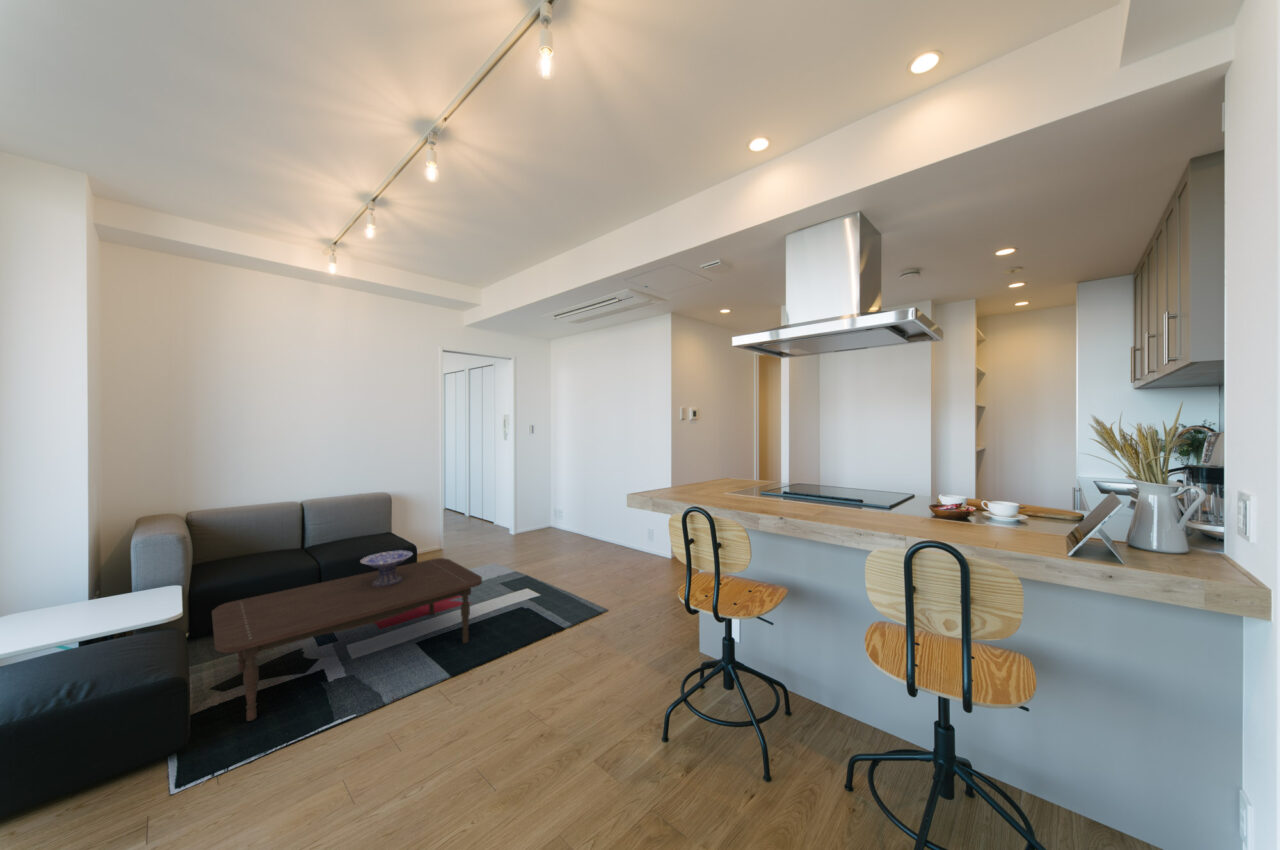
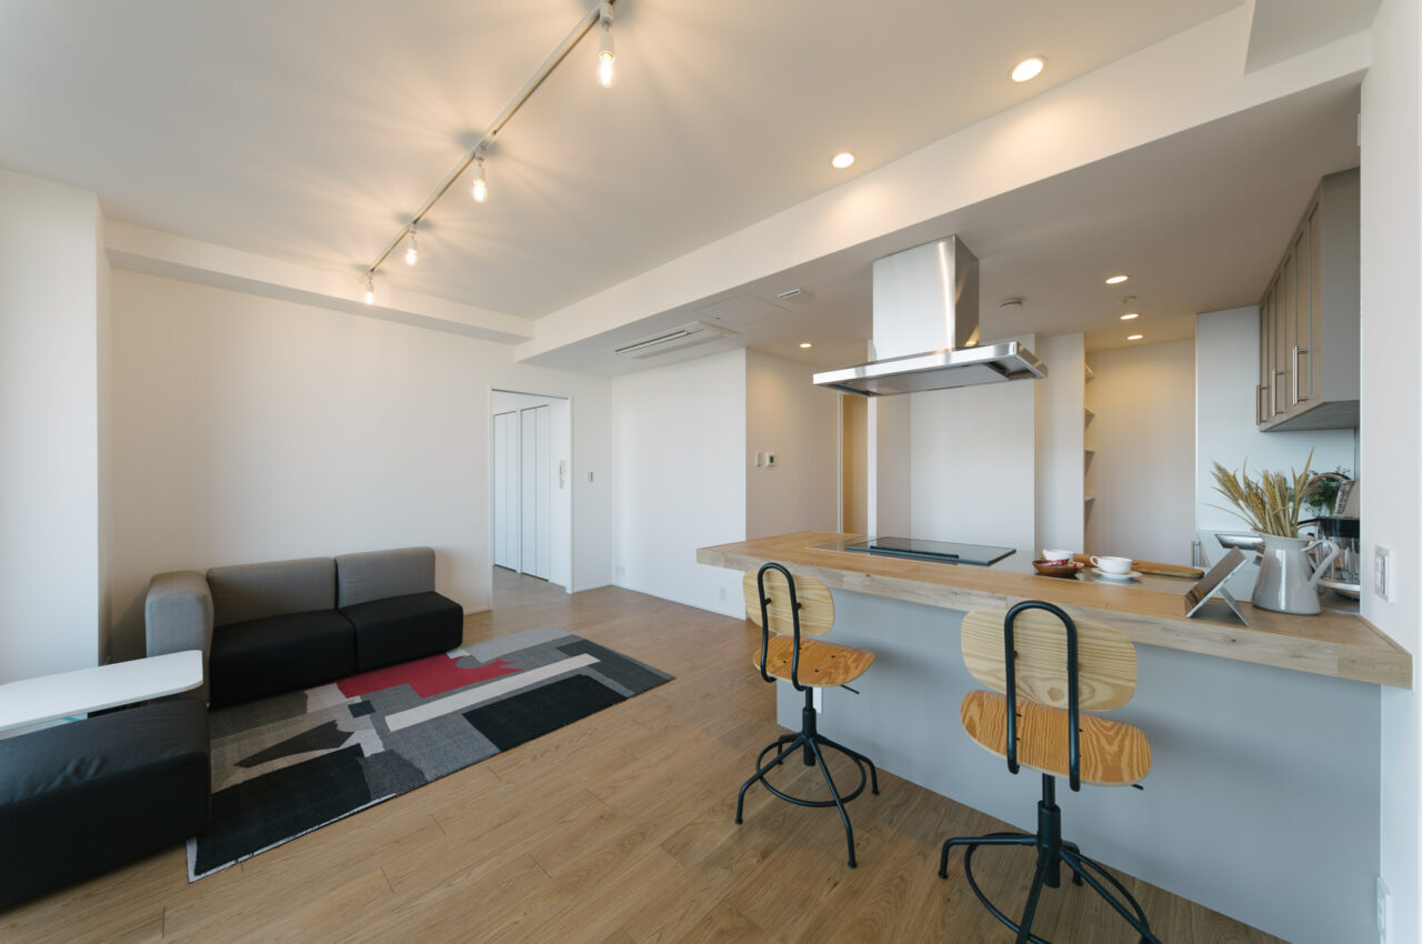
- decorative bowl [359,549,414,586]
- coffee table [211,557,483,722]
